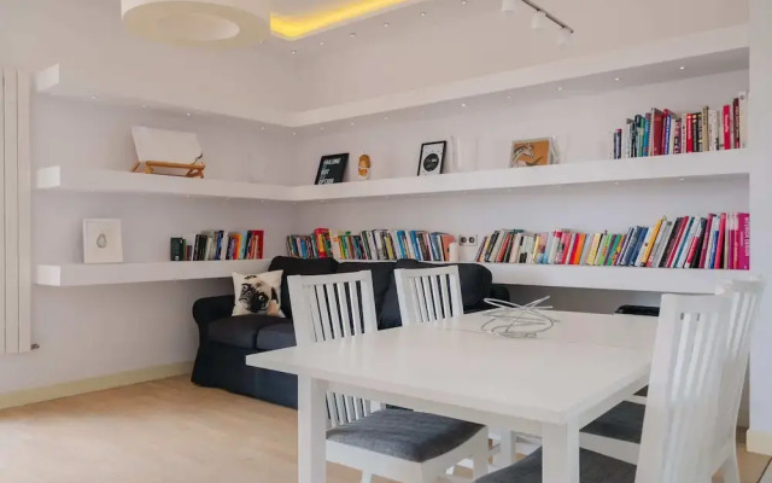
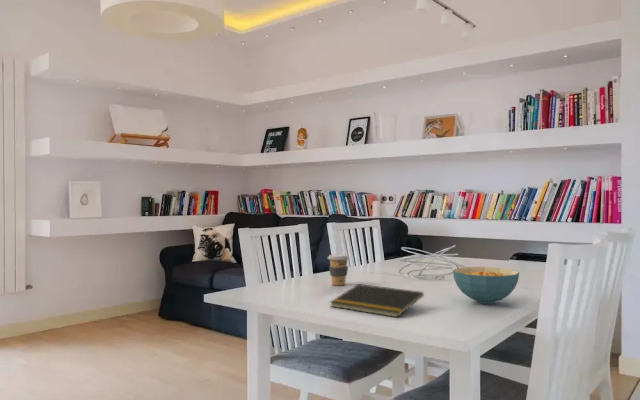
+ coffee cup [327,253,350,286]
+ notepad [329,283,425,318]
+ cereal bowl [452,266,520,305]
